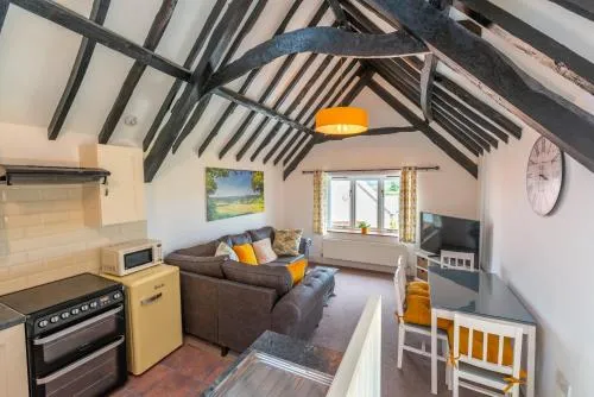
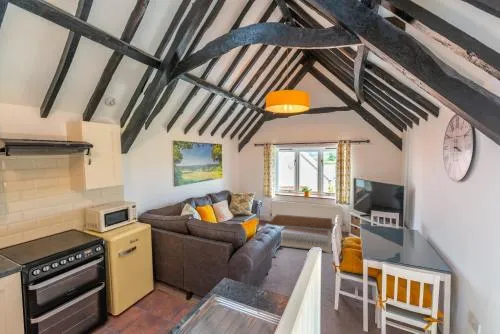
+ coffee table [268,213,334,255]
